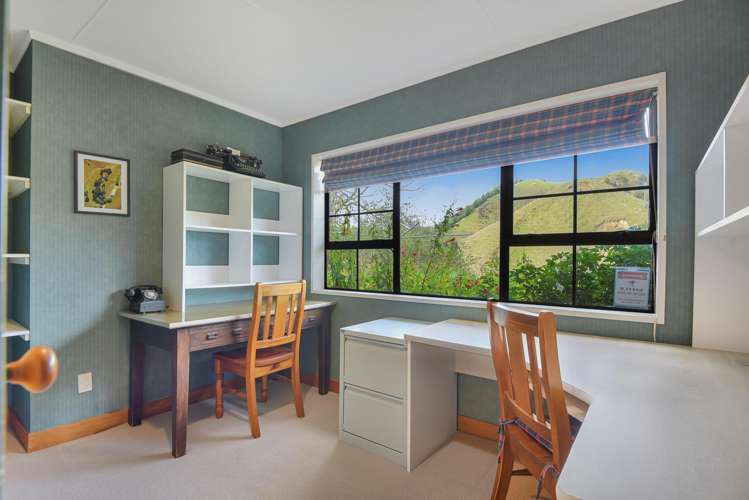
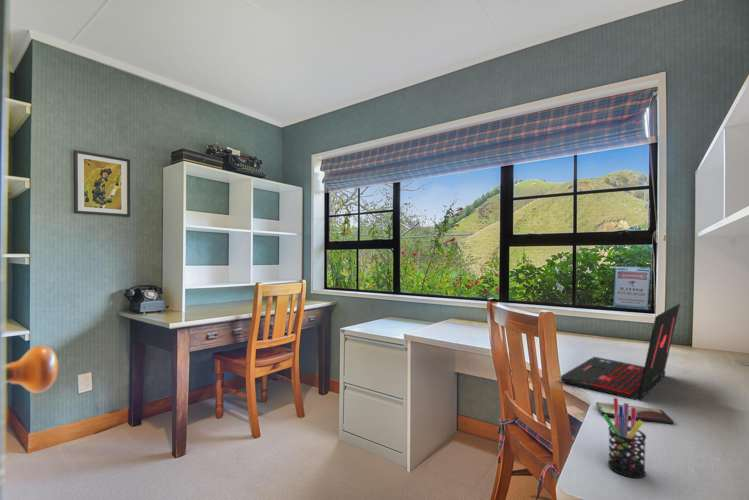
+ pen holder [602,397,647,479]
+ smartphone [595,401,674,425]
+ laptop [560,303,681,402]
